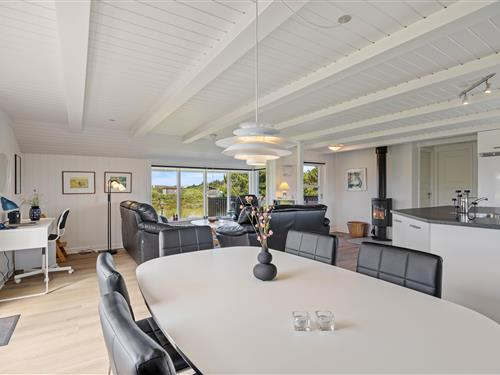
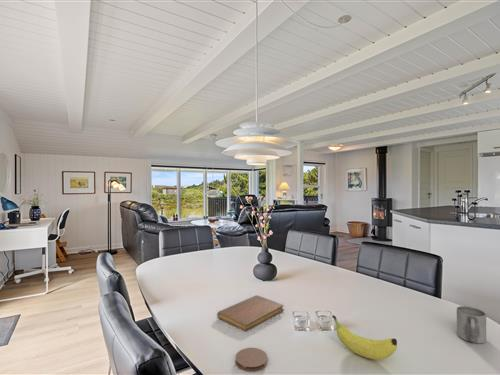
+ fruit [332,315,398,361]
+ coaster [235,347,268,373]
+ notebook [216,294,285,332]
+ mug [456,305,487,344]
